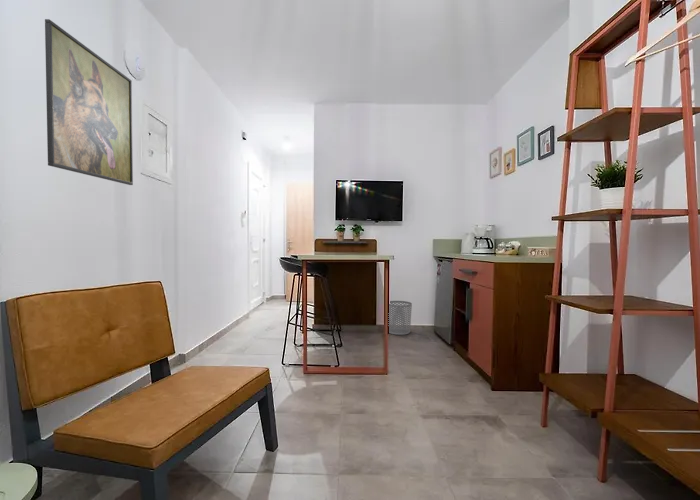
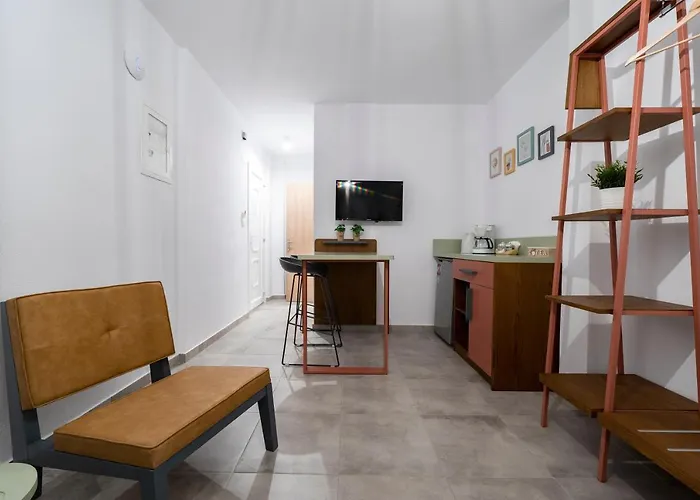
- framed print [44,18,134,186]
- waste bin [388,300,413,336]
